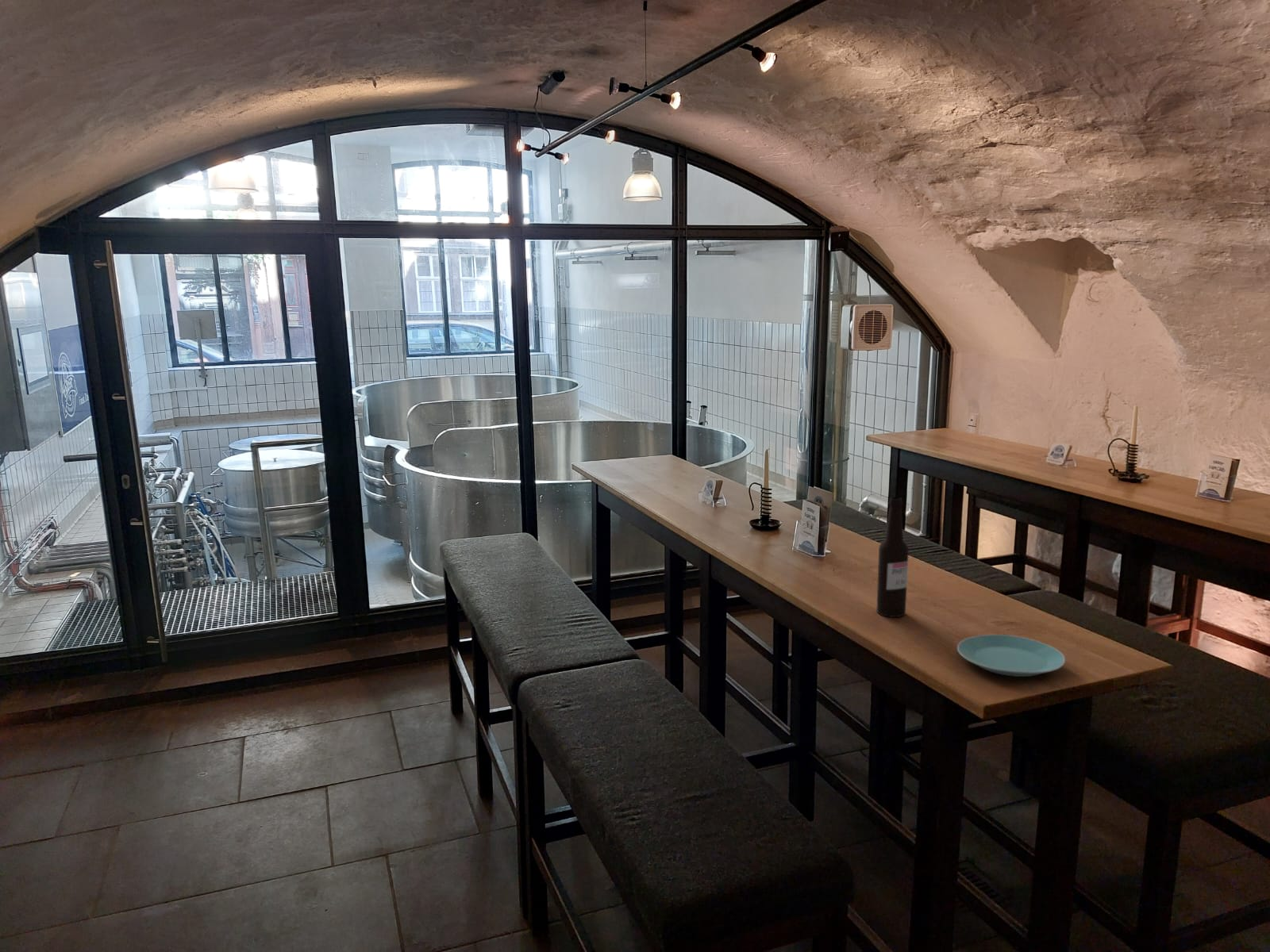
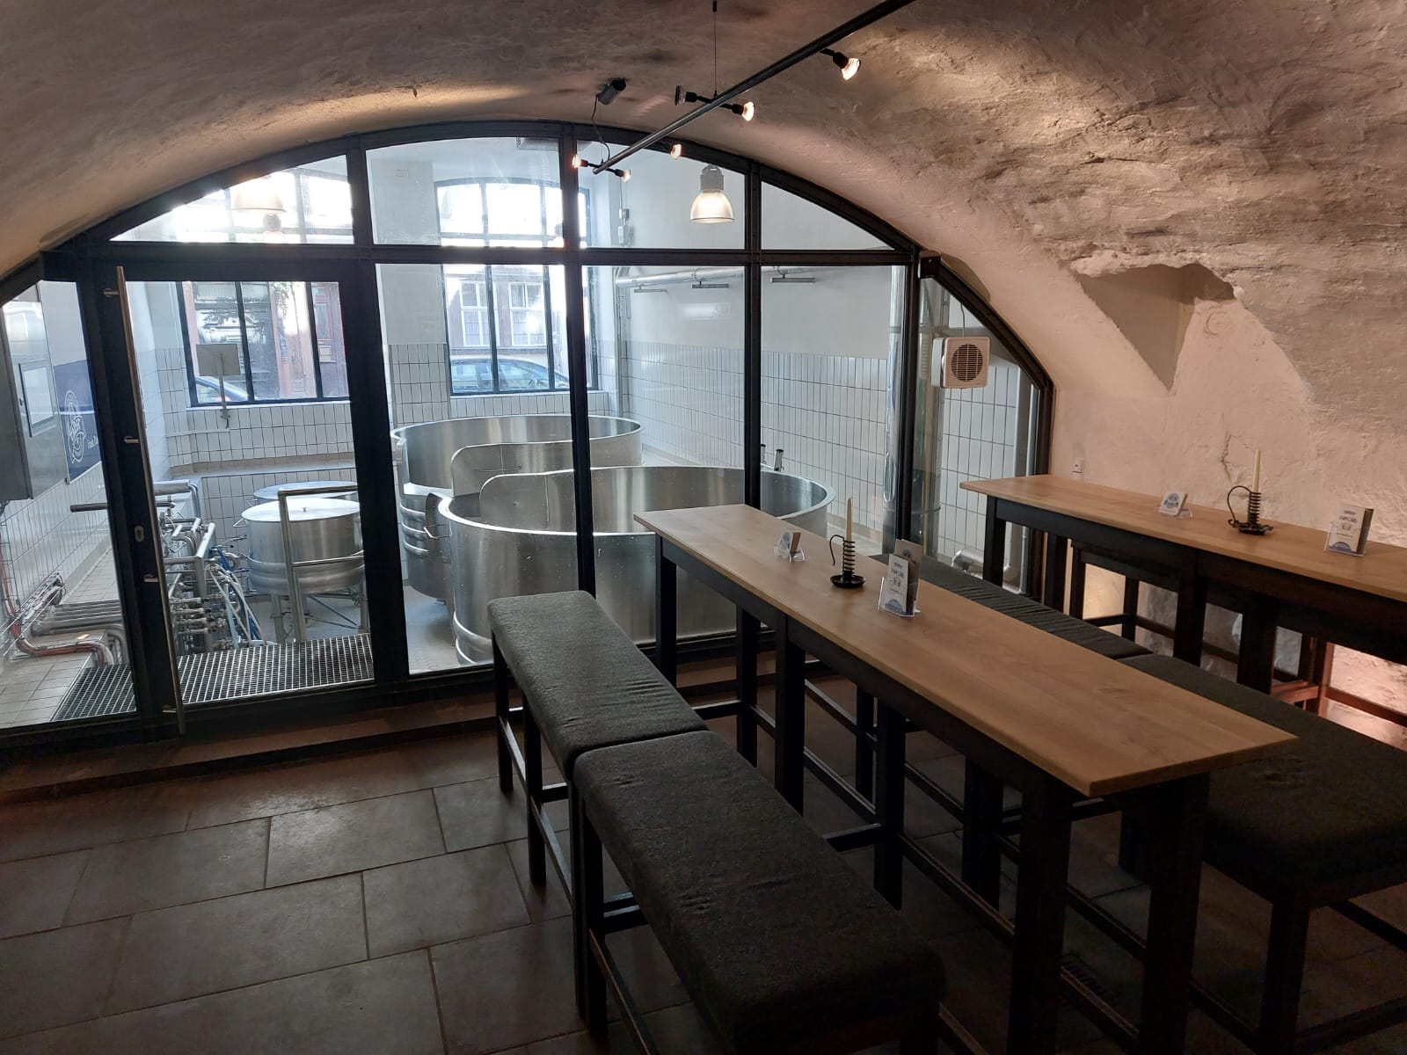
- plate [956,634,1066,678]
- beer bottle [876,497,910,618]
